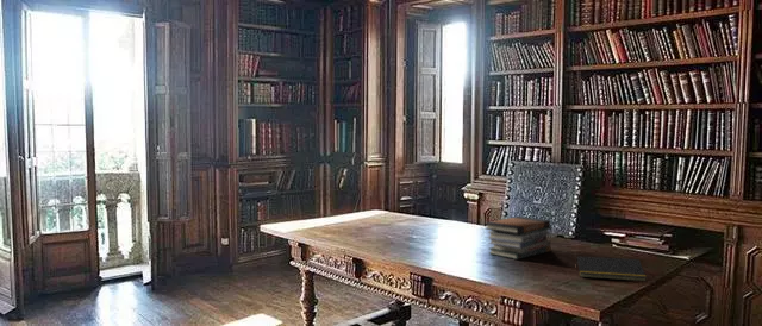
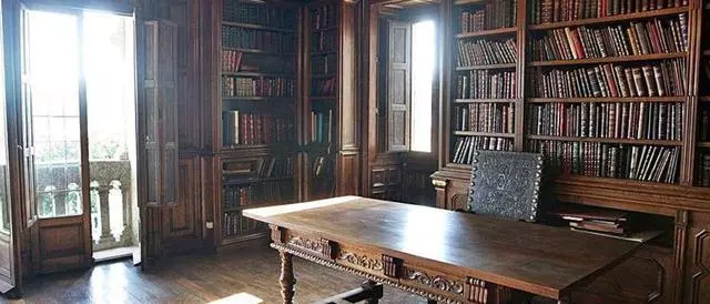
- notepad [575,255,648,283]
- book stack [485,215,552,261]
